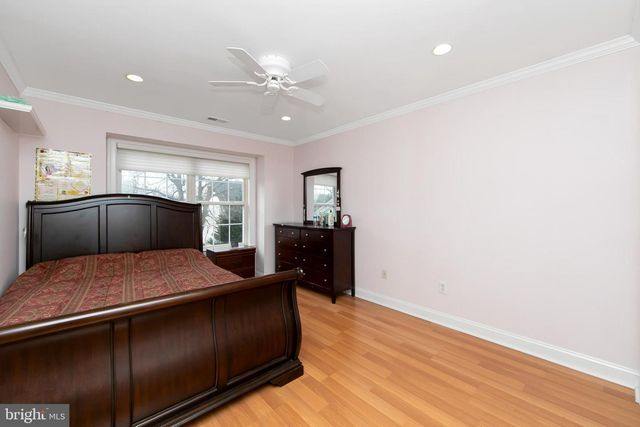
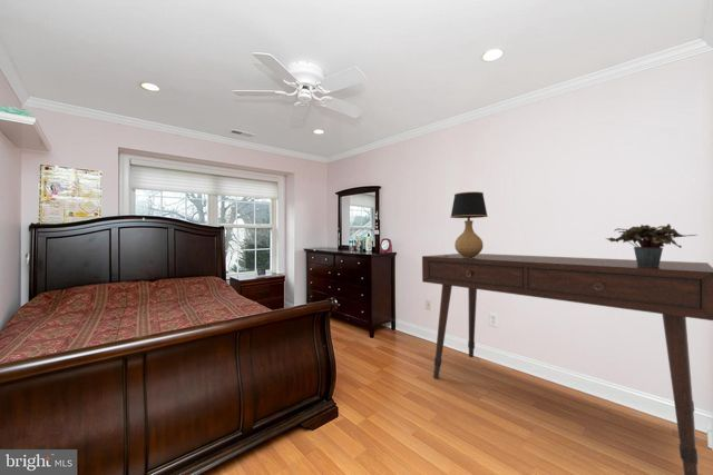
+ desk [421,253,713,475]
+ potted plant [605,222,697,267]
+ table lamp [449,190,489,258]
